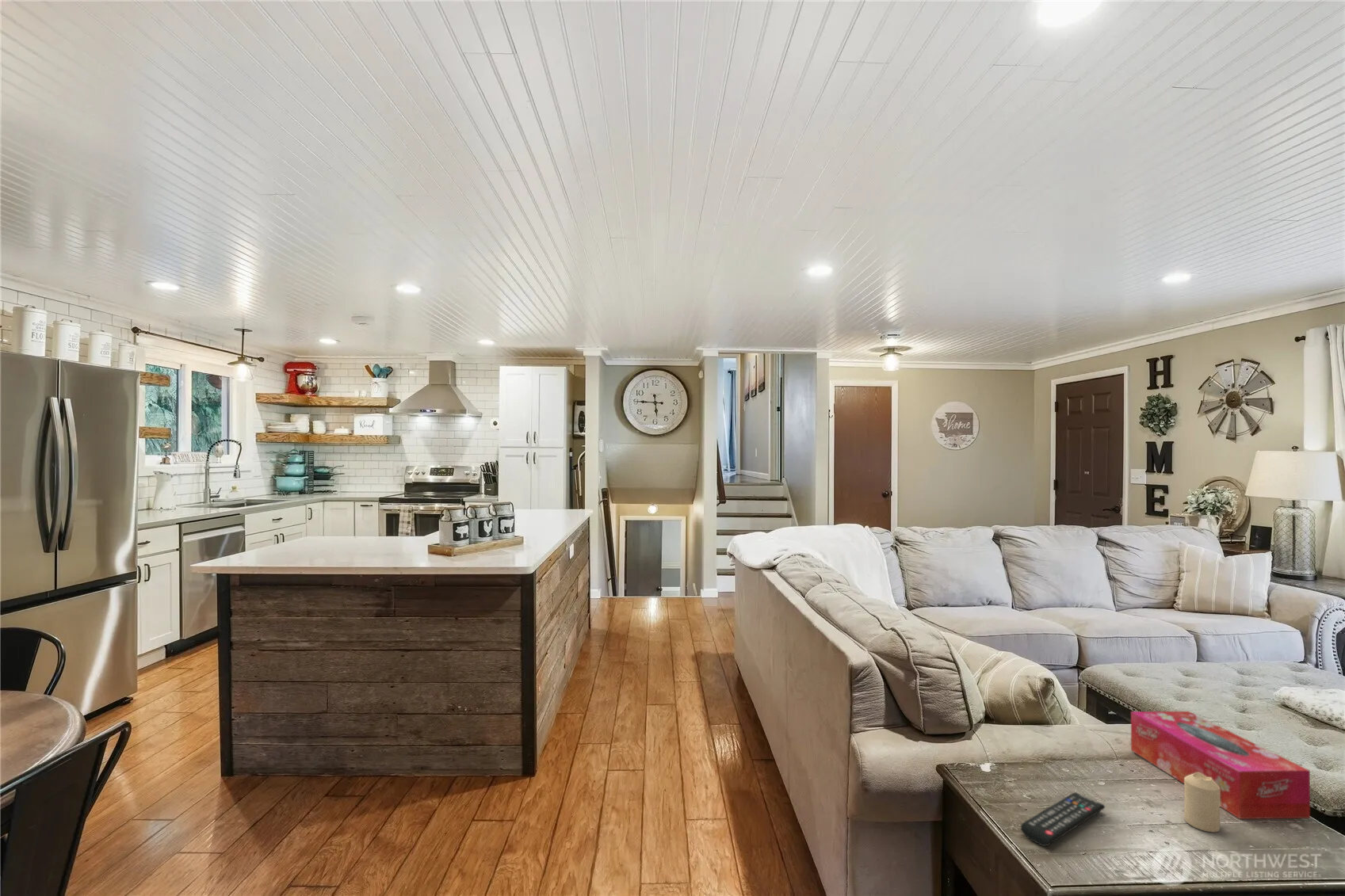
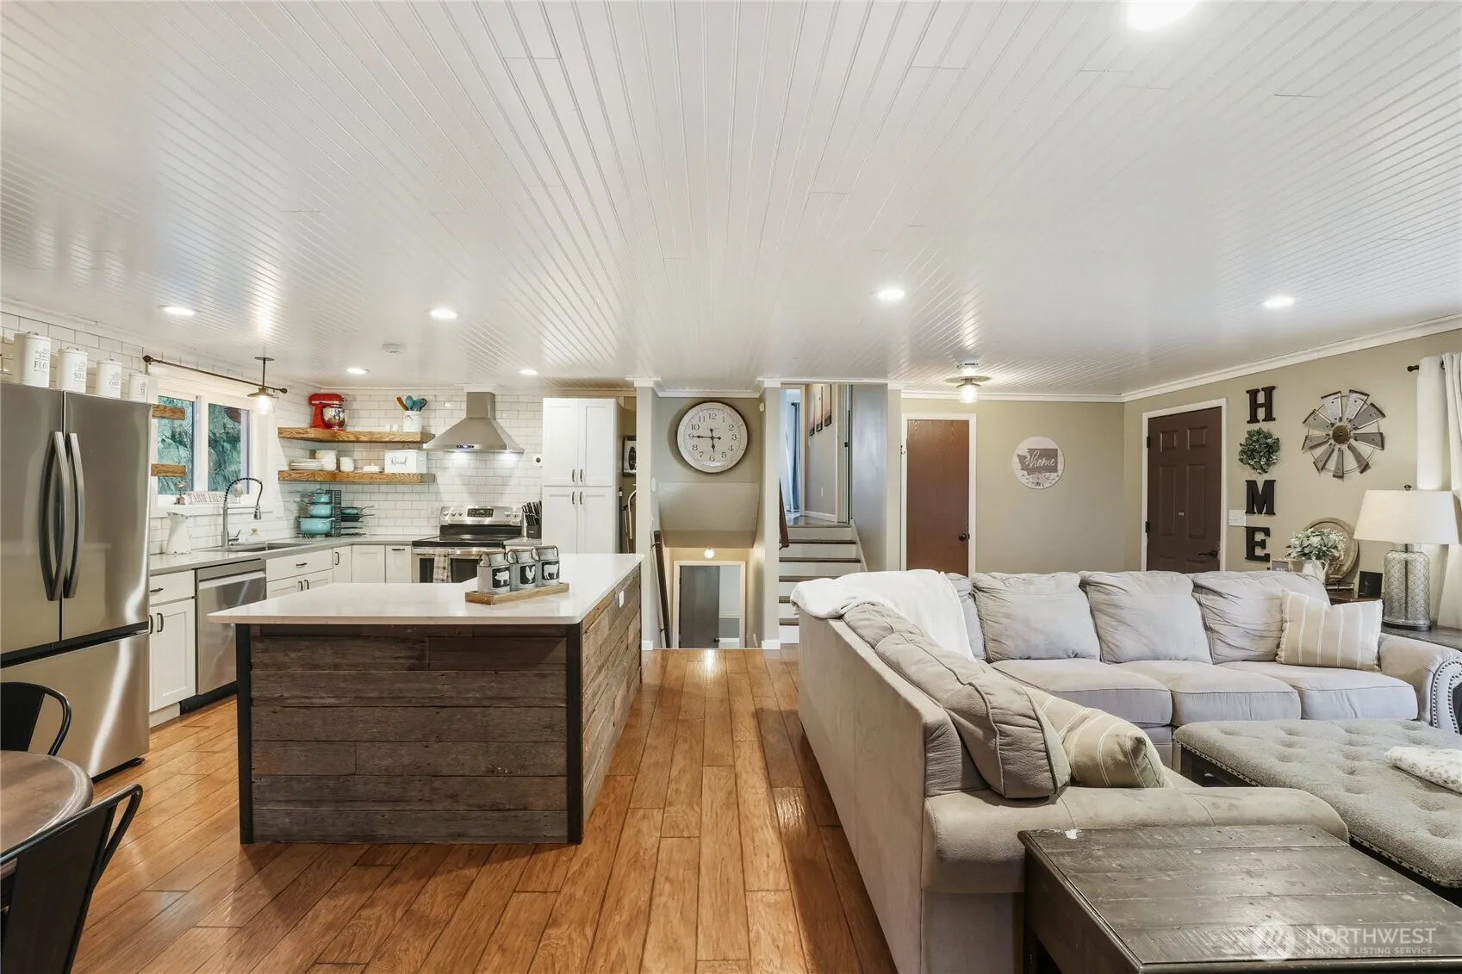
- remote control [1020,791,1106,847]
- tissue box [1130,711,1311,820]
- candle [1183,772,1221,833]
